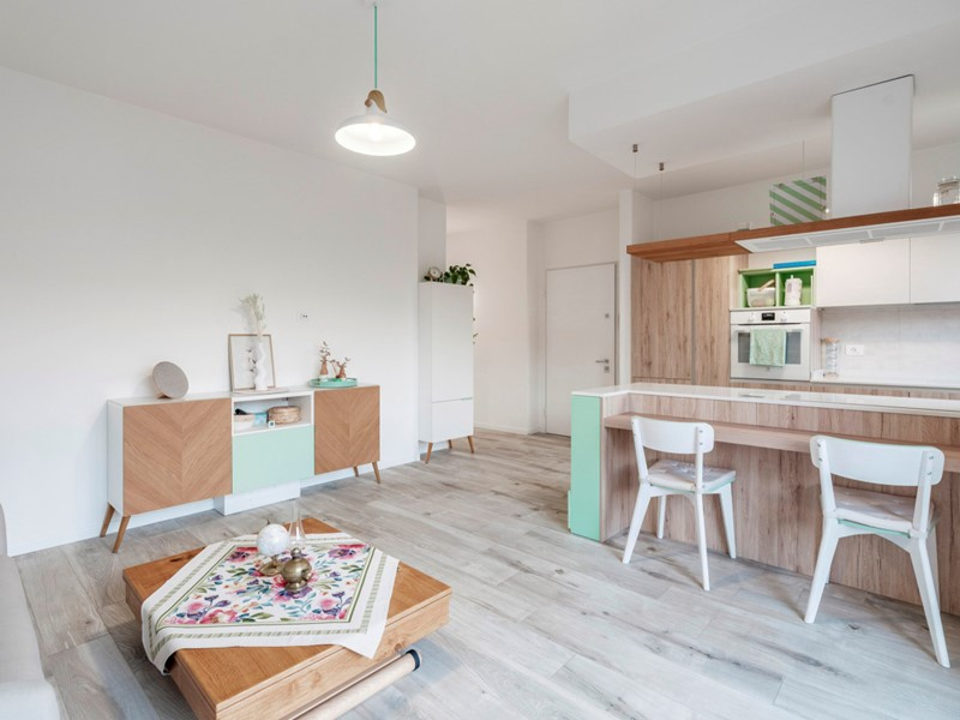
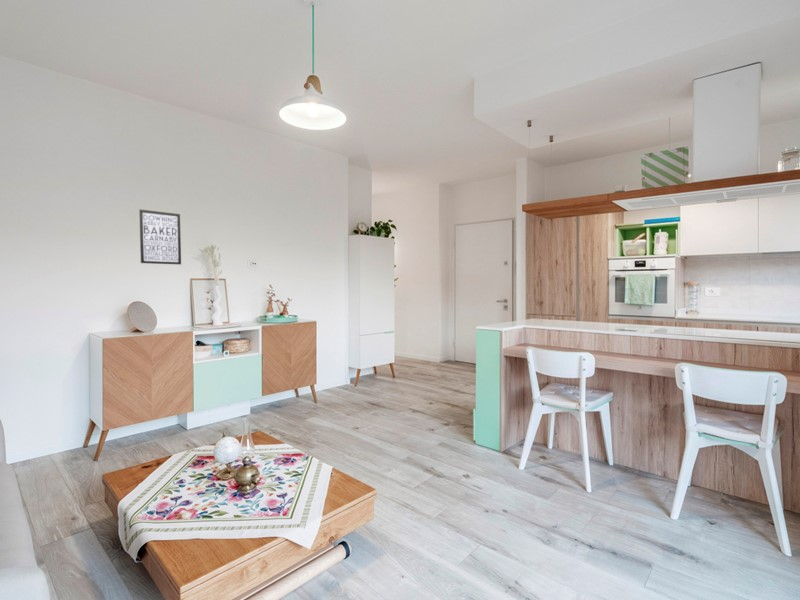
+ wall art [138,208,182,266]
